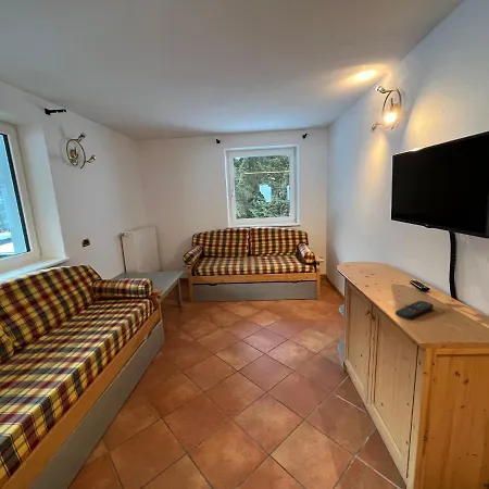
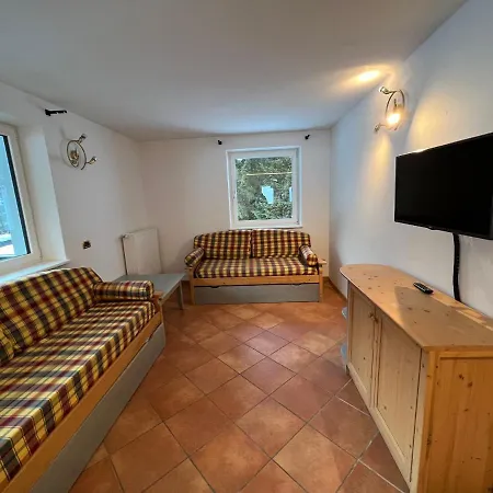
- remote control [394,300,435,321]
